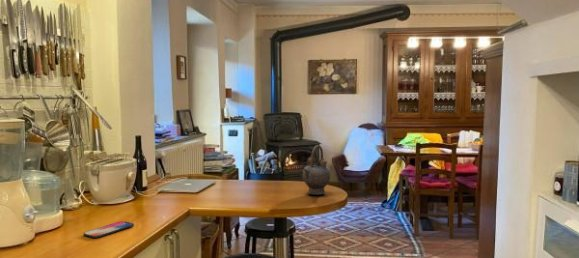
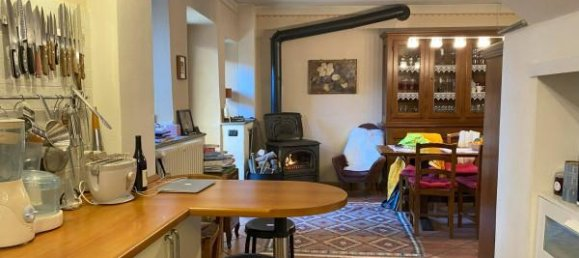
- smartphone [83,220,135,239]
- teapot [301,144,332,196]
